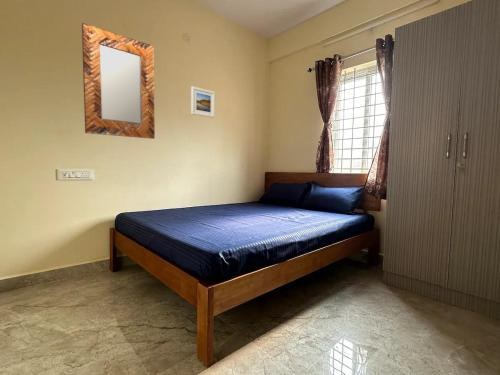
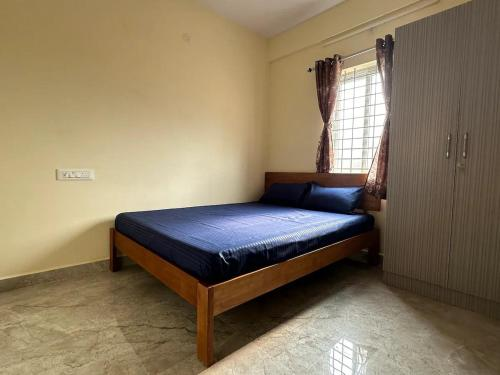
- home mirror [81,22,156,140]
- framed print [190,86,216,119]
